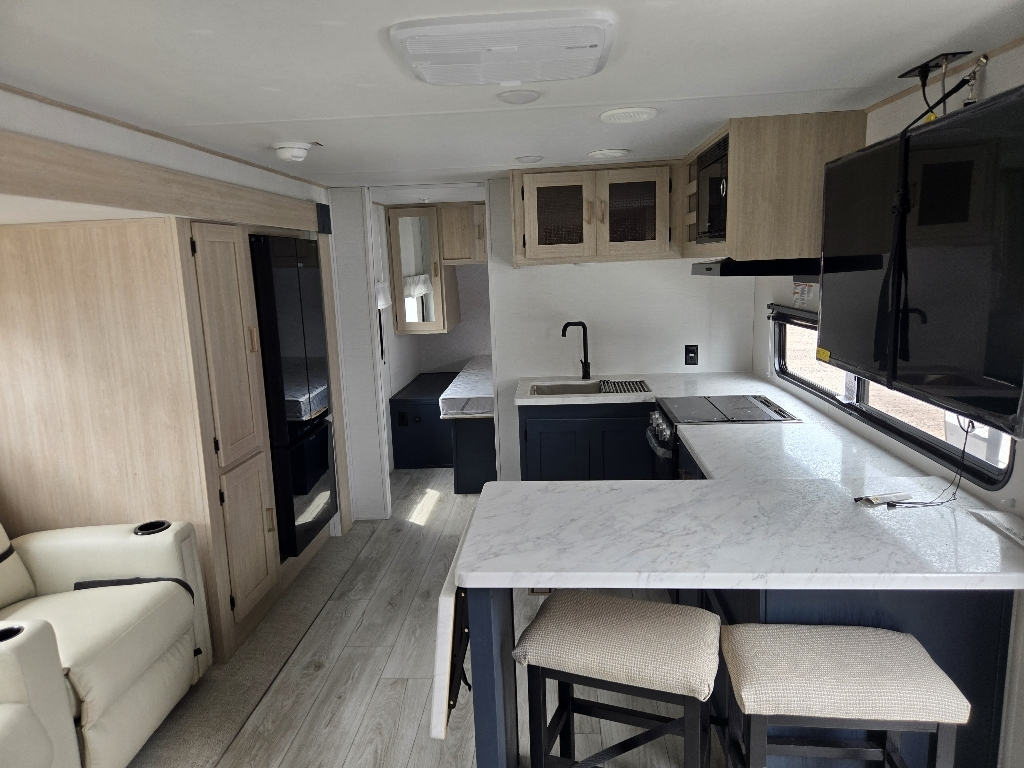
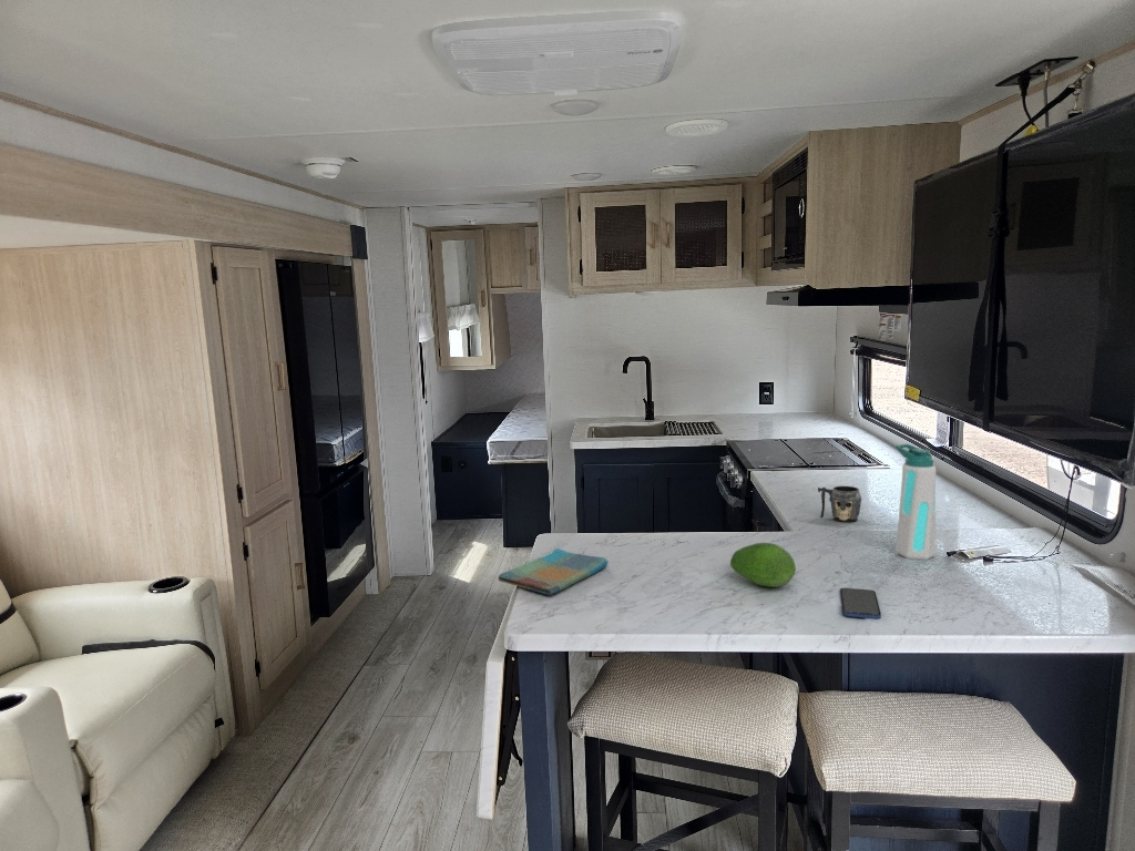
+ fruit [729,542,797,588]
+ mug [817,485,862,523]
+ dish towel [497,547,610,596]
+ water bottle [894,443,938,561]
+ smartphone [839,587,882,619]
